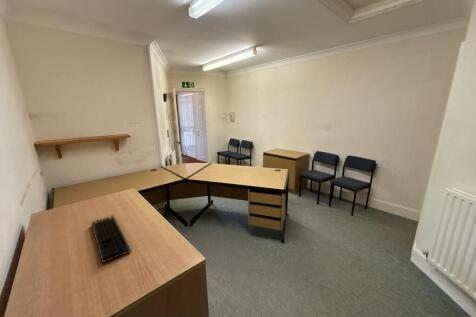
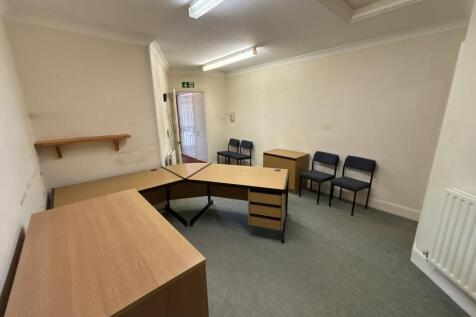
- keyboard [90,214,132,264]
